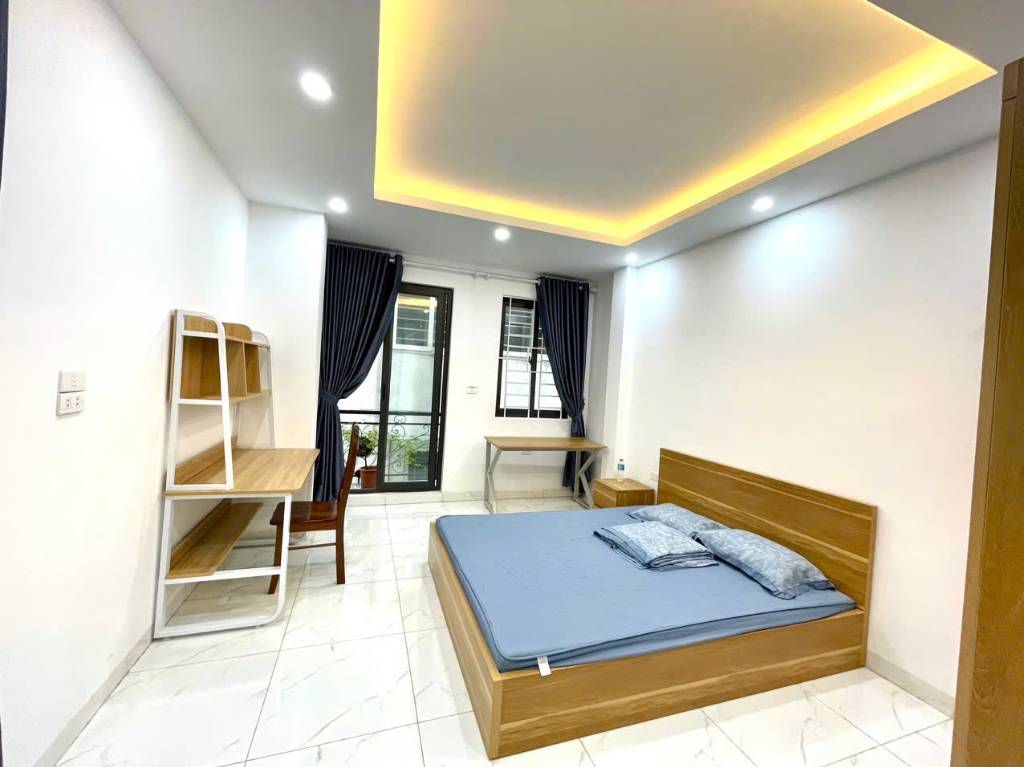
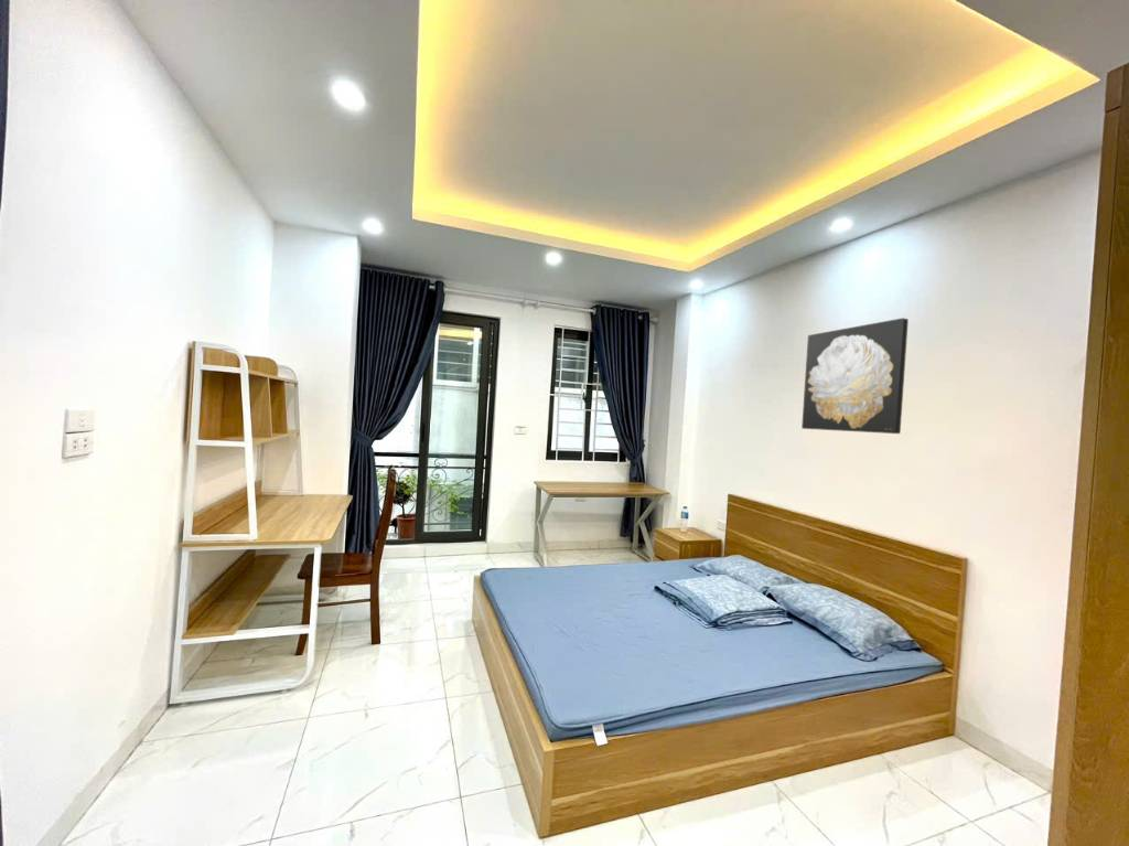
+ wall art [800,317,910,435]
